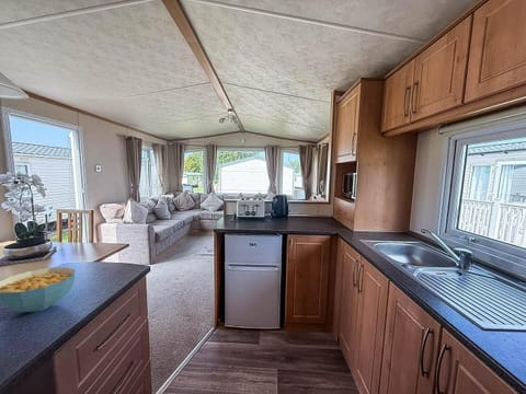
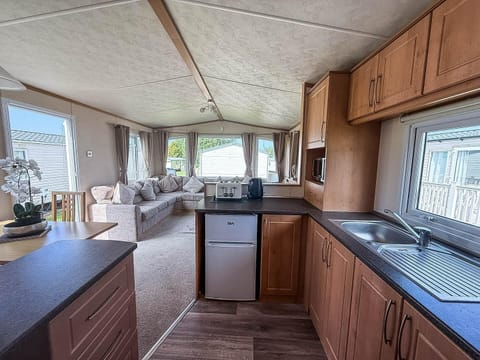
- cereal bowl [0,266,76,313]
